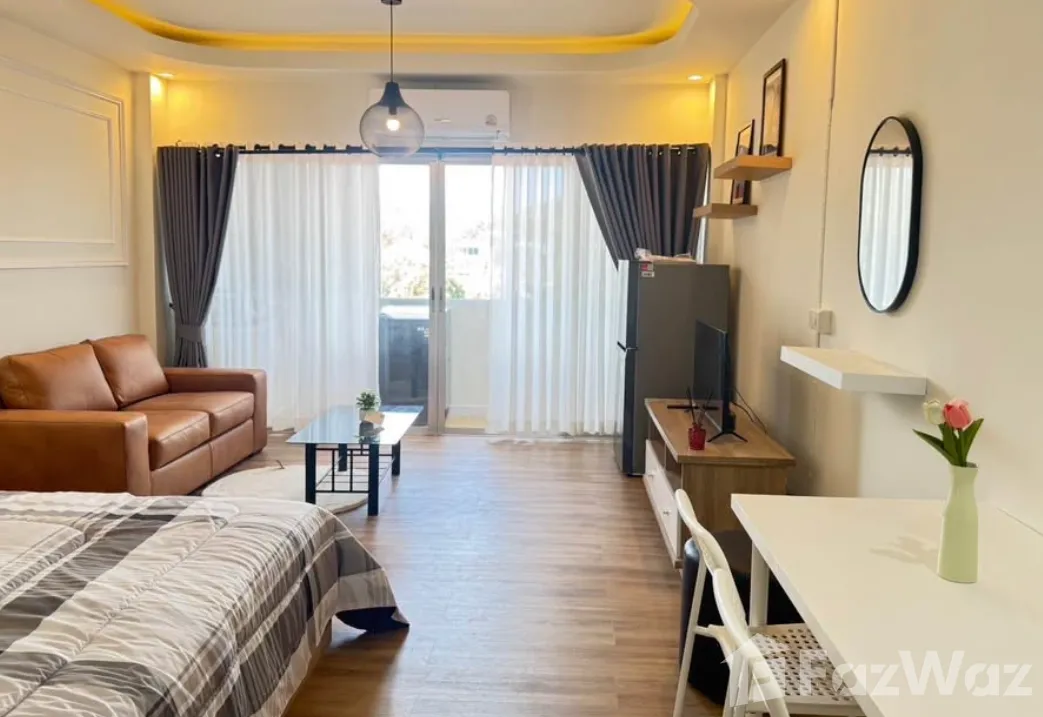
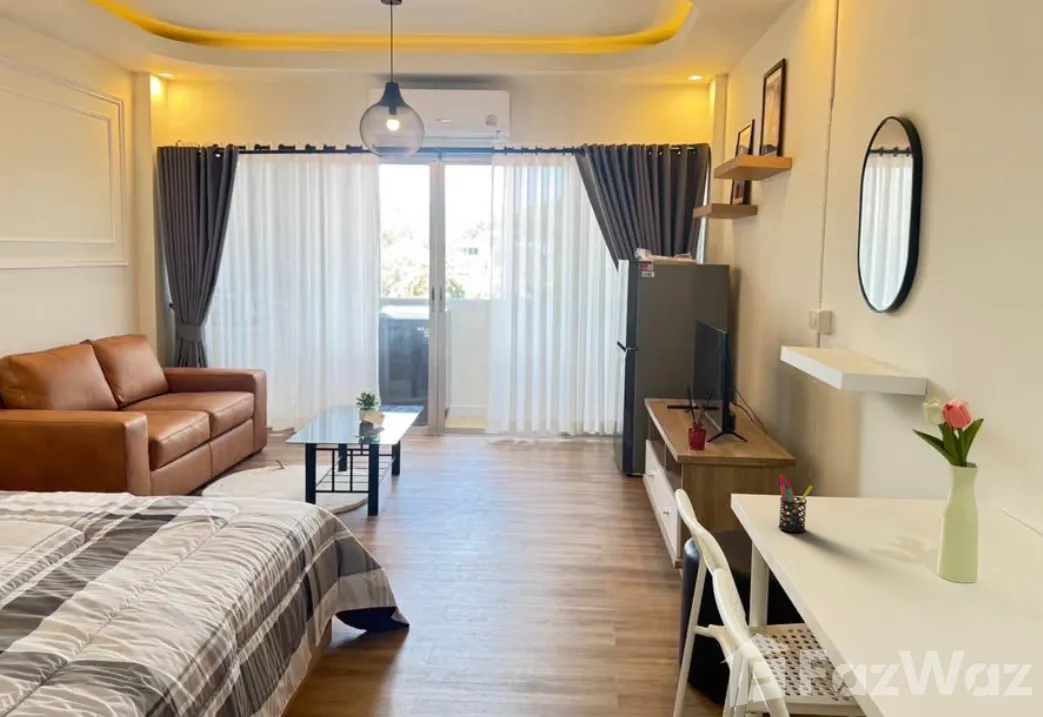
+ pen holder [777,475,813,533]
